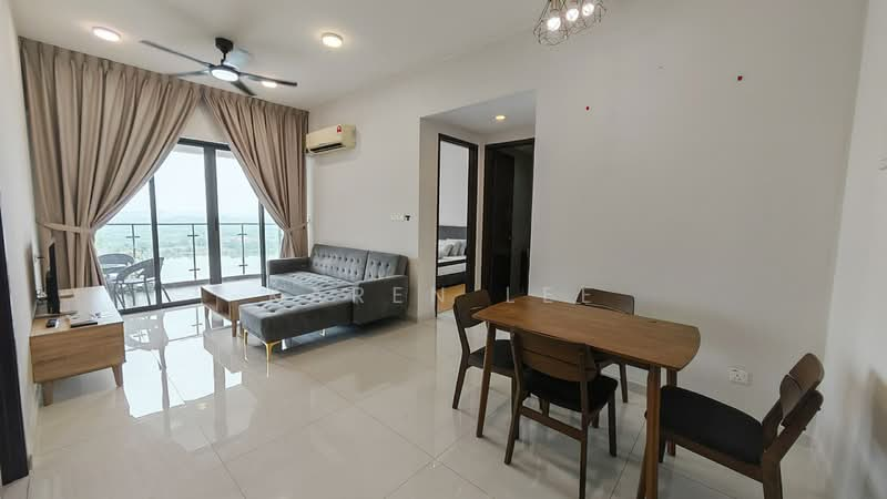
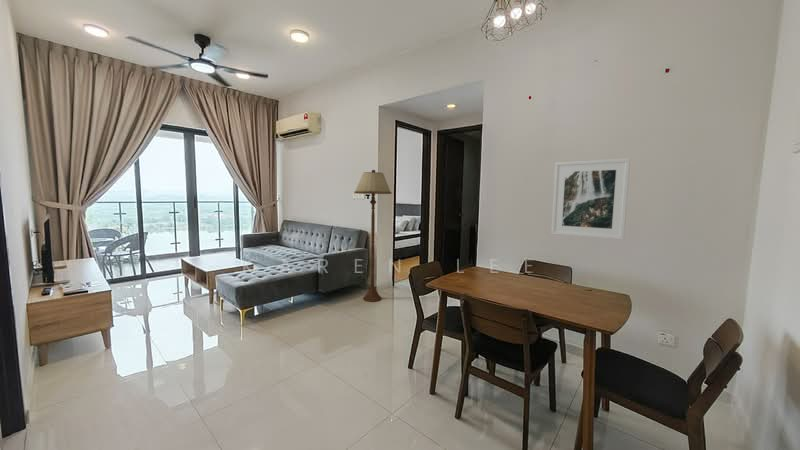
+ floor lamp [353,169,393,303]
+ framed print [550,157,631,241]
